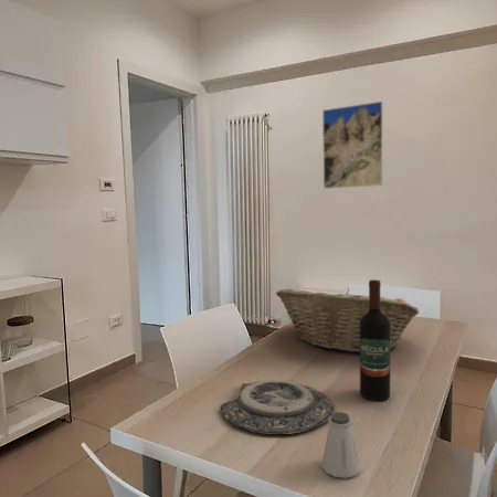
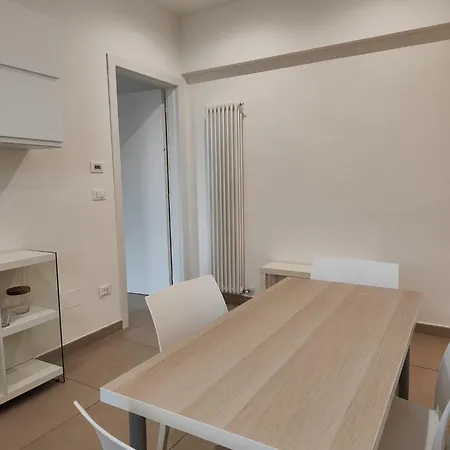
- plate [219,379,335,435]
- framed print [321,101,384,190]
- saltshaker [320,411,361,479]
- wine bottle [359,278,391,402]
- fruit basket [275,287,421,353]
